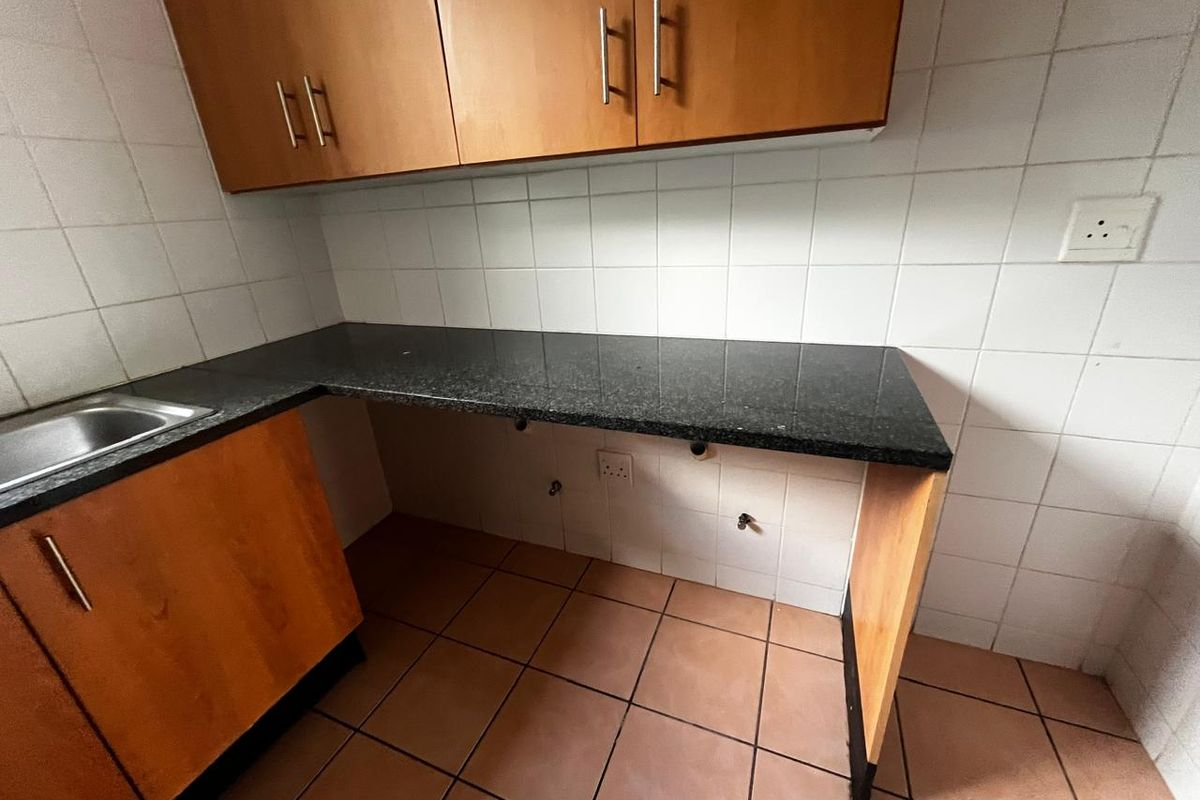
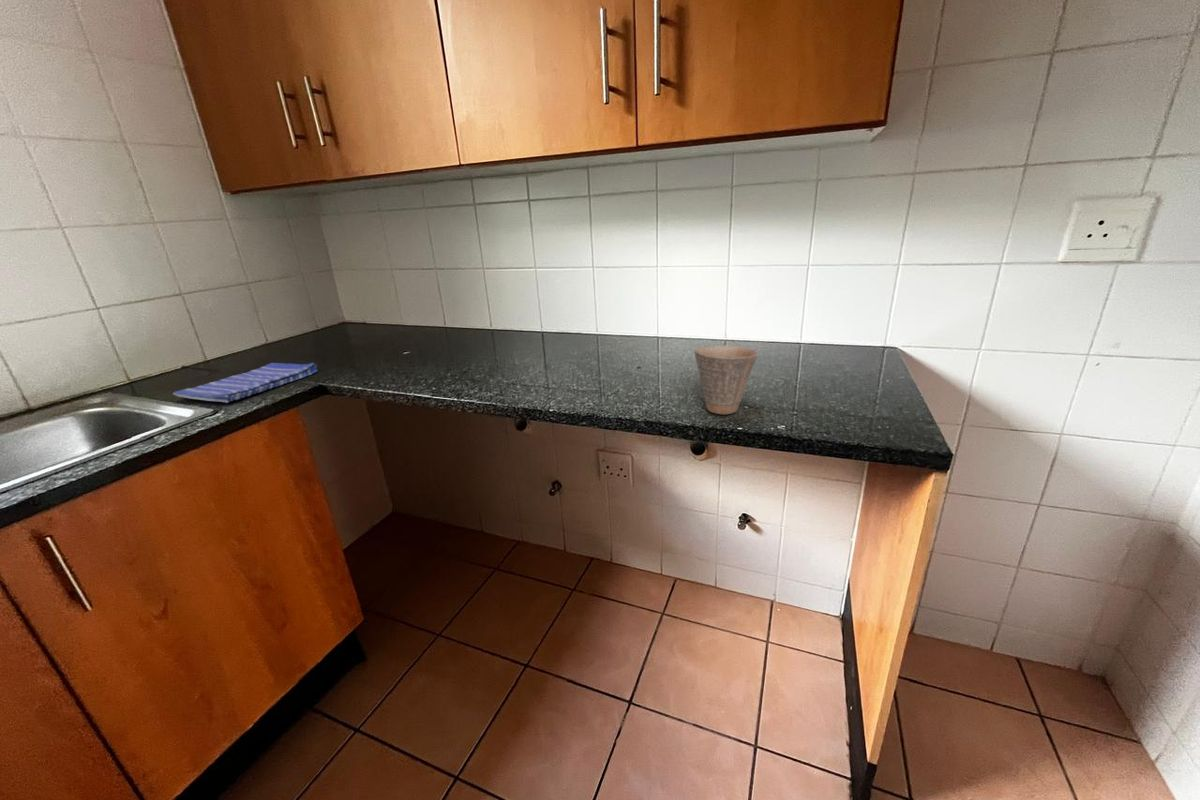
+ cup [694,345,759,415]
+ dish towel [172,362,319,404]
